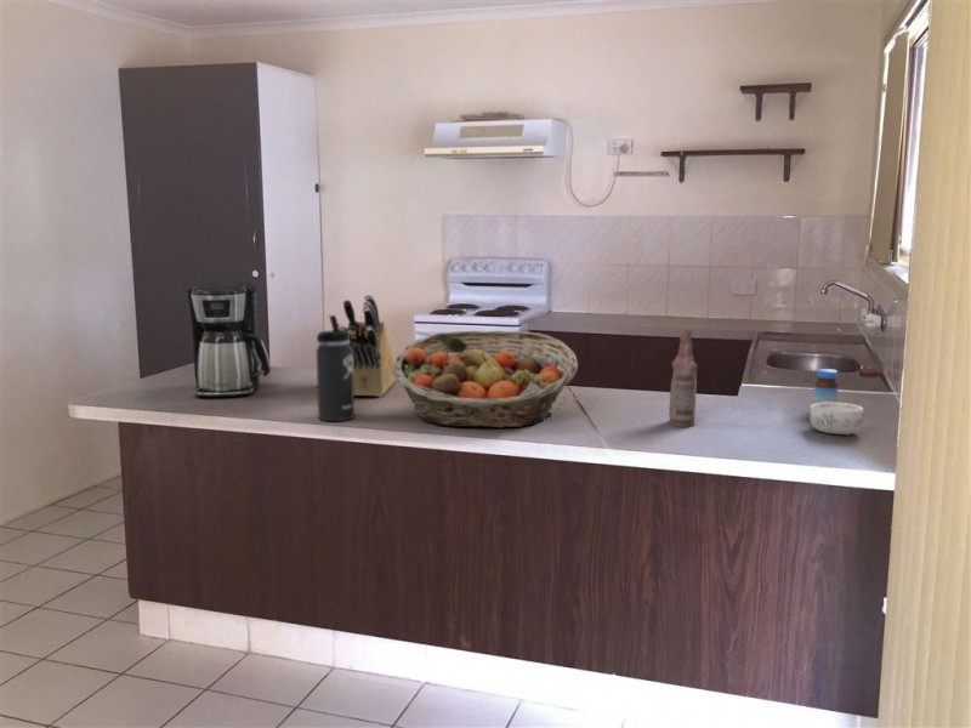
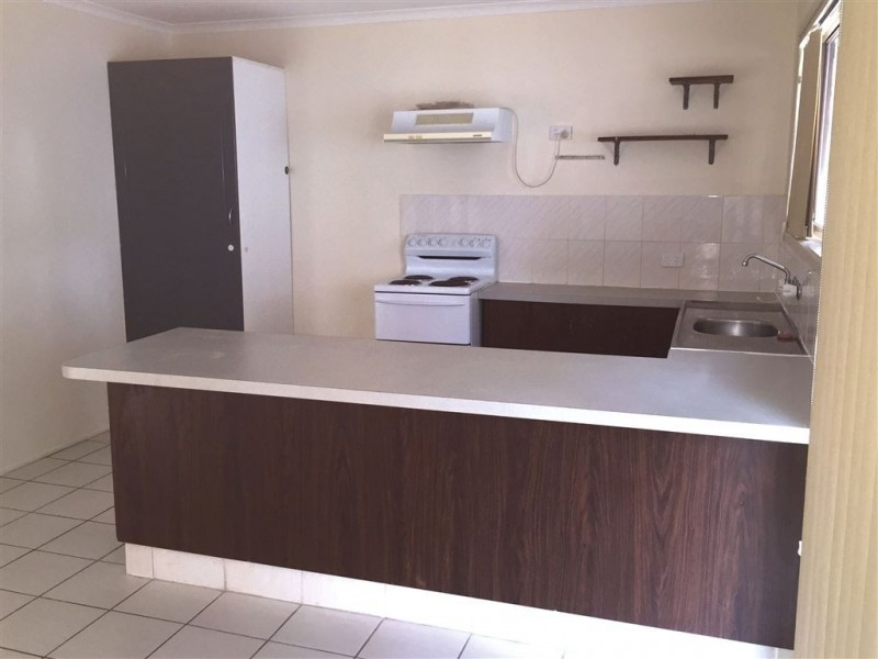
- bottle [668,328,698,428]
- coffee maker [186,280,272,398]
- thermos bottle [316,314,356,422]
- knife block [339,294,397,398]
- decorative bowl [808,402,865,436]
- jar [812,368,840,404]
- fruit basket [392,330,579,430]
